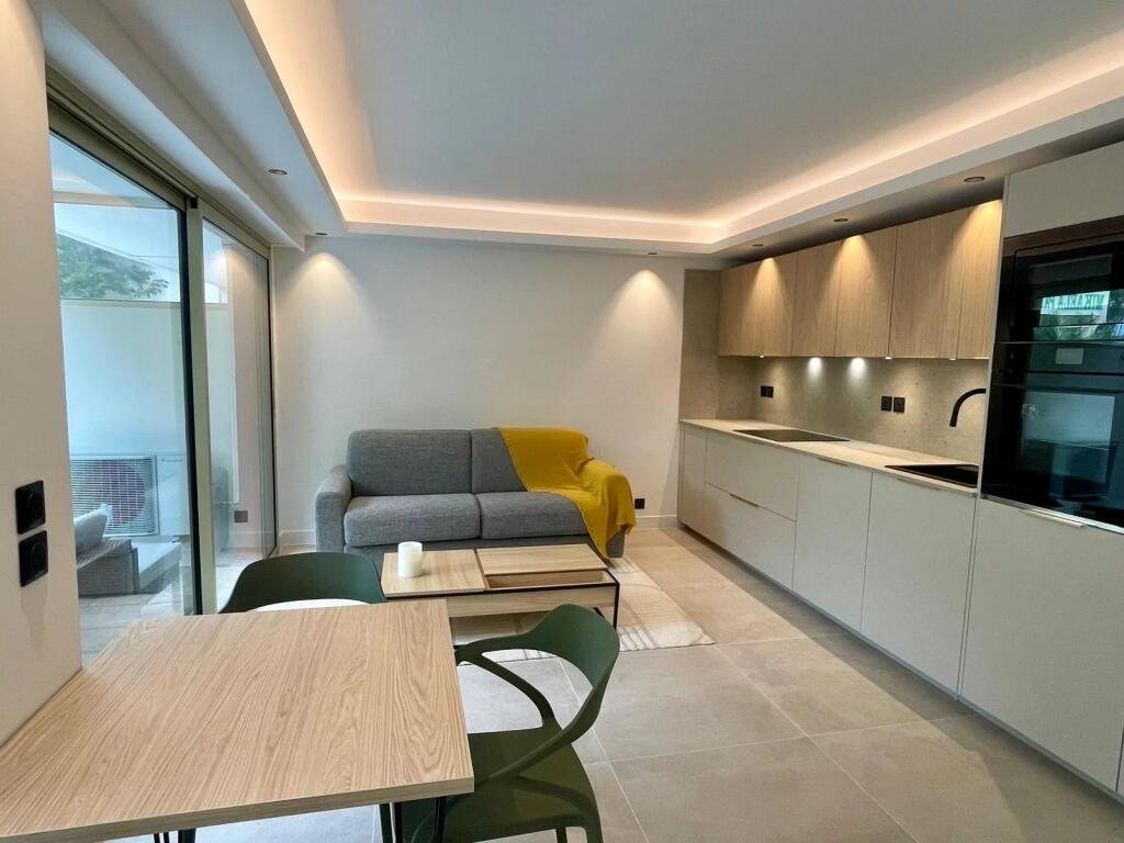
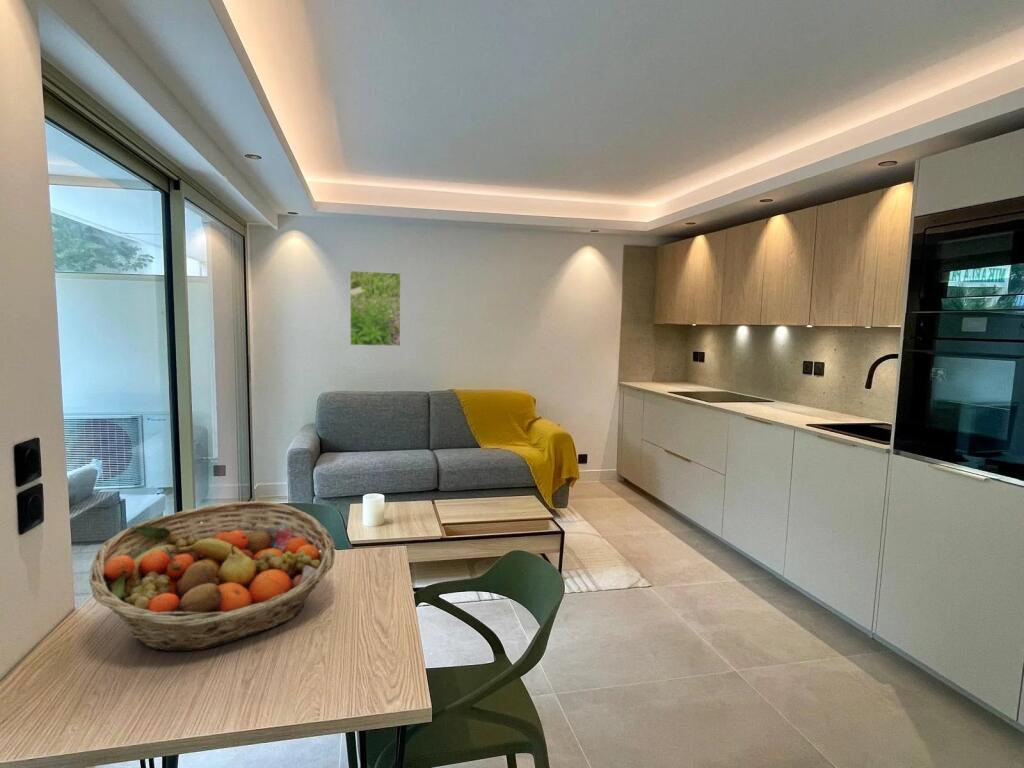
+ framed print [349,270,402,347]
+ fruit basket [88,500,336,652]
